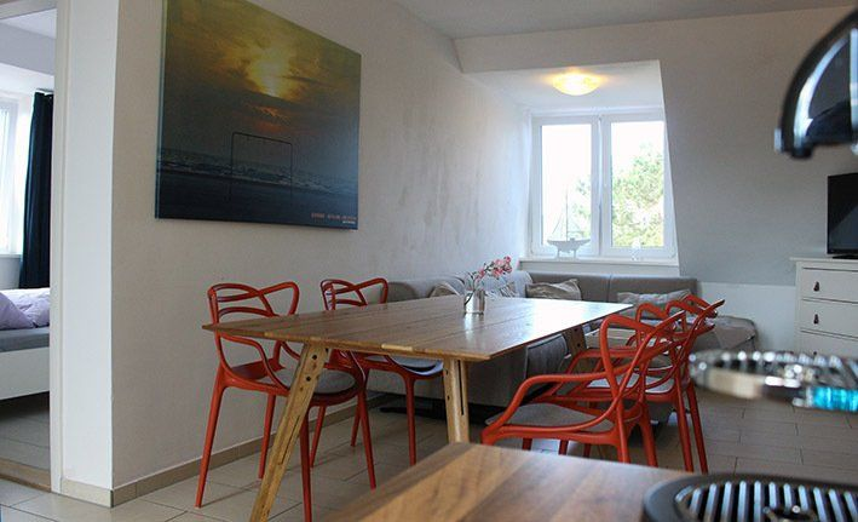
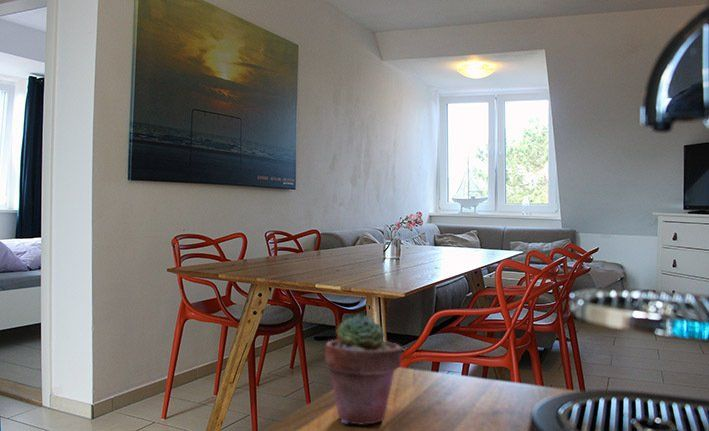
+ potted succulent [324,313,403,426]
